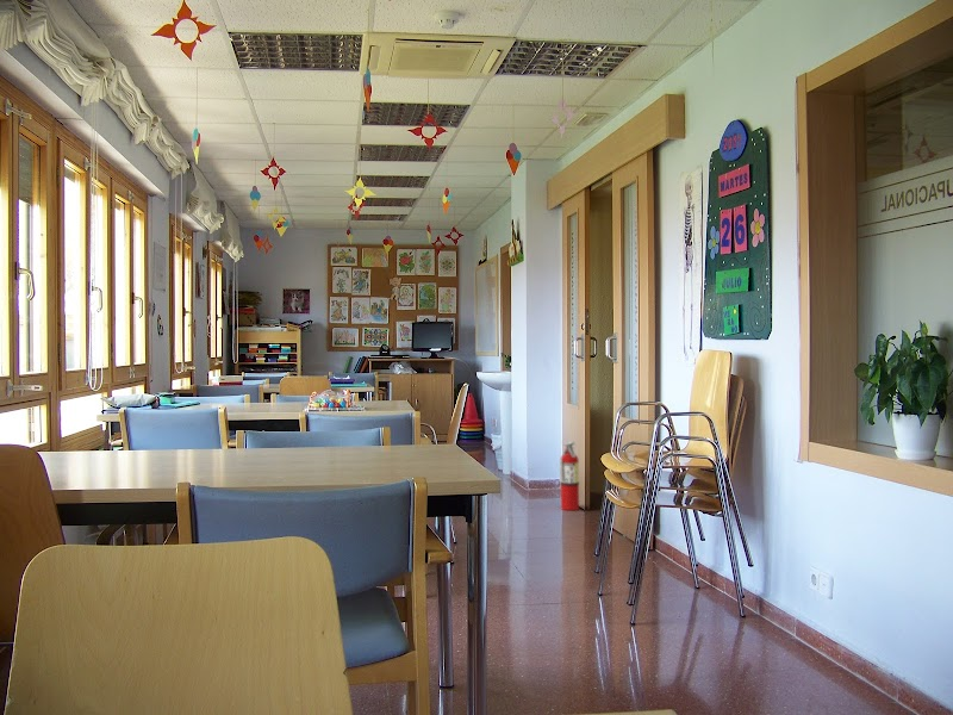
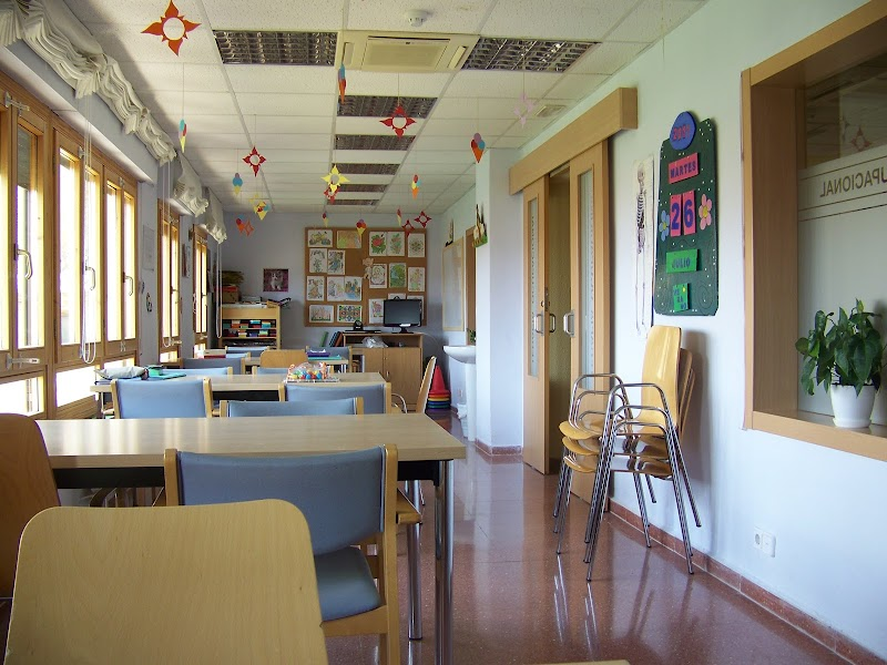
- fire extinguisher [559,437,580,511]
